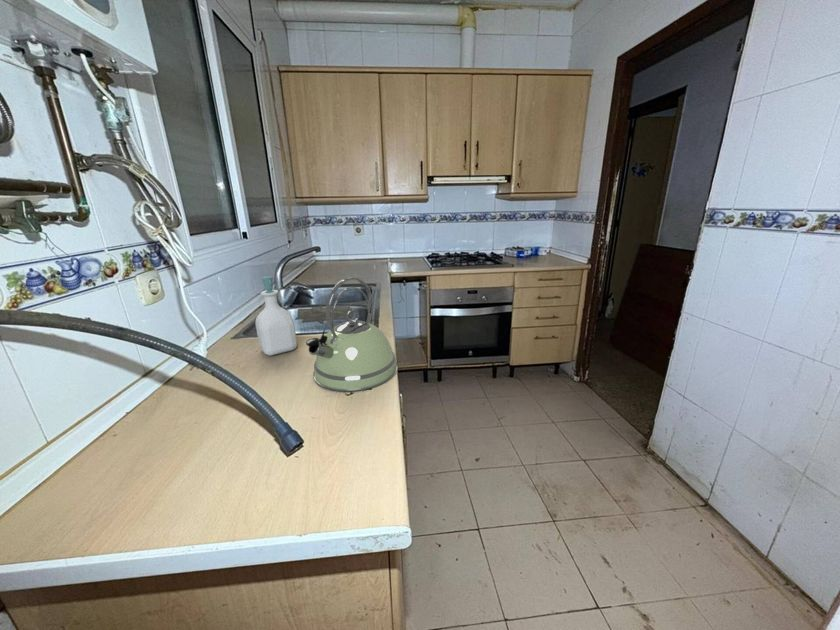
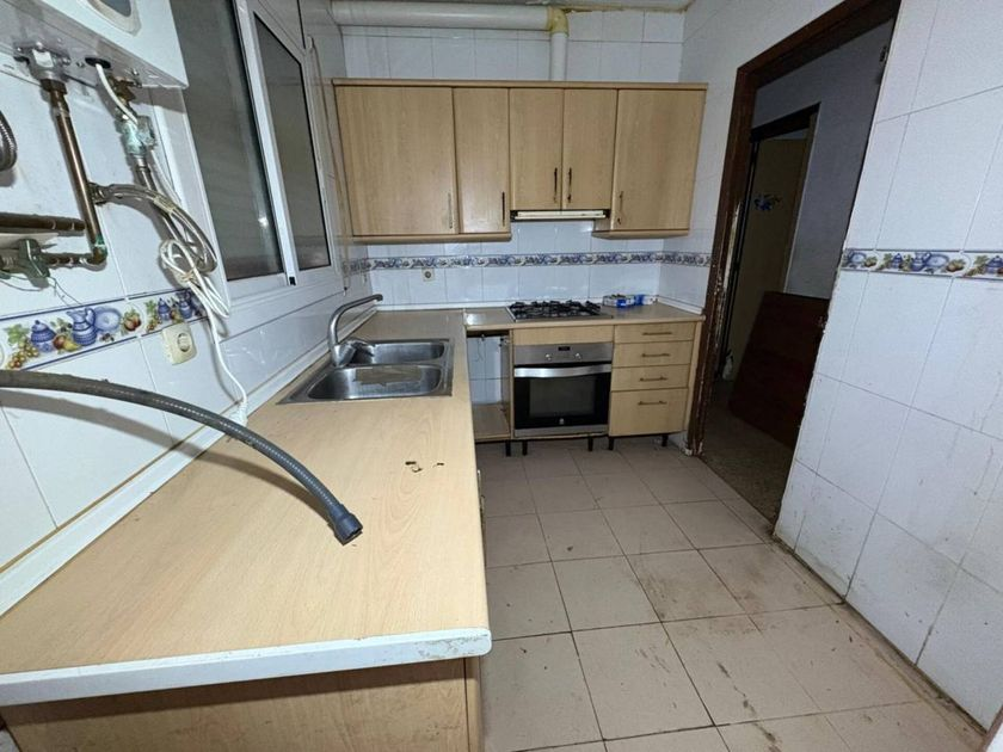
- soap bottle [254,275,298,357]
- kettle [305,276,399,392]
